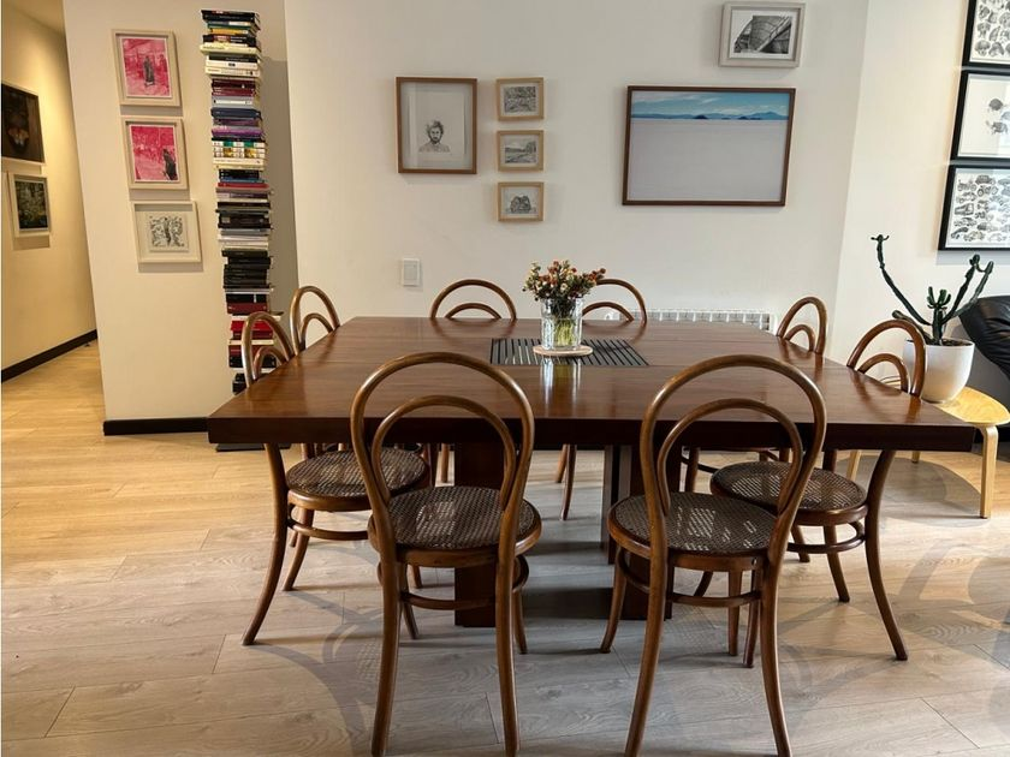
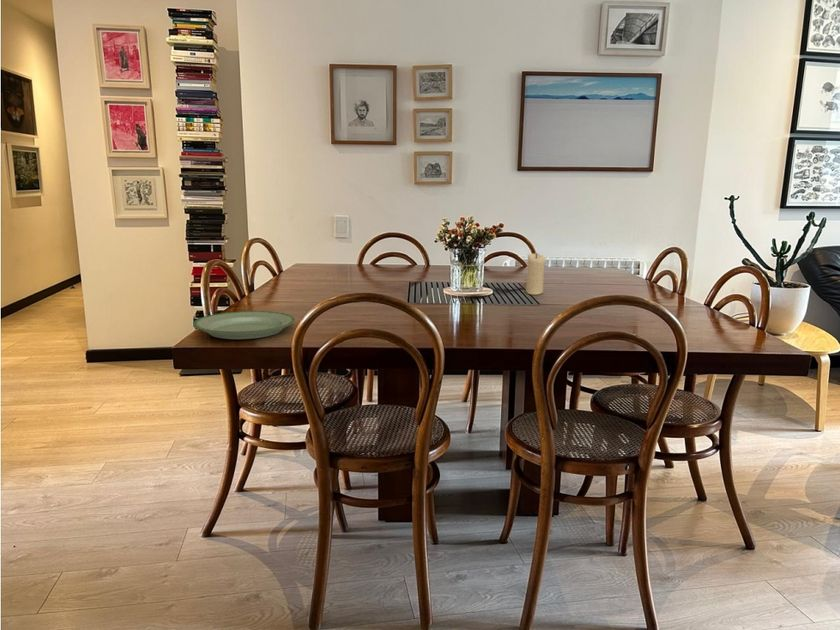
+ candle [525,252,546,296]
+ plate [192,310,296,340]
